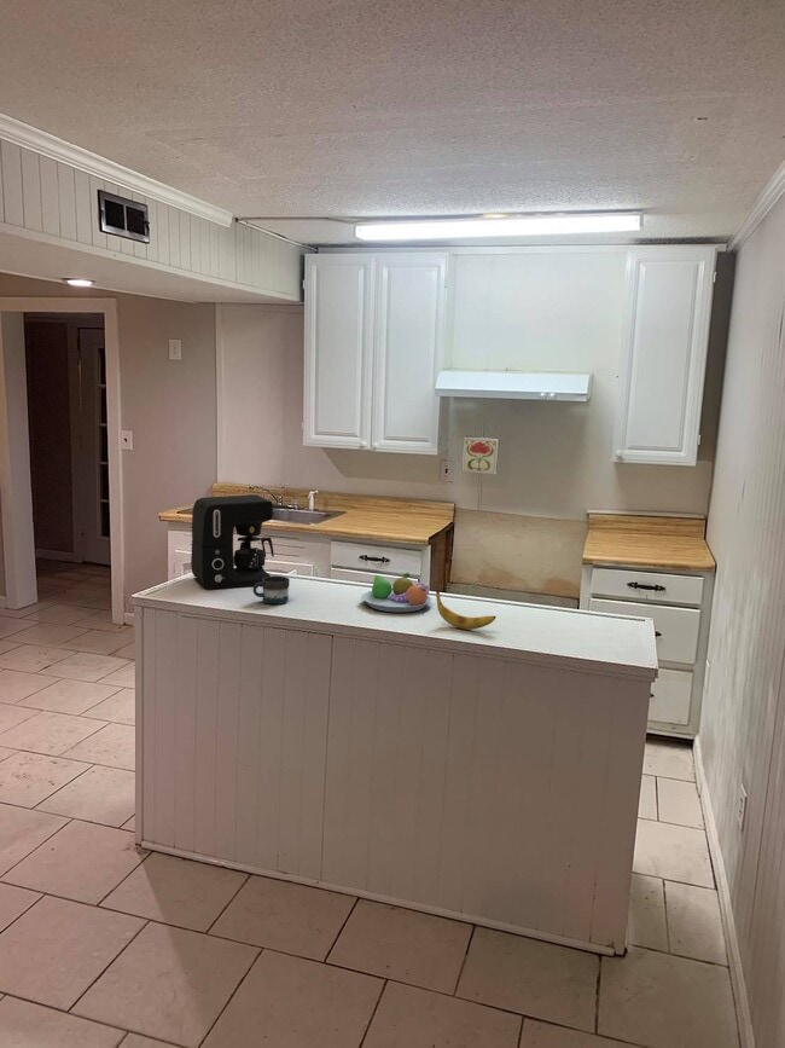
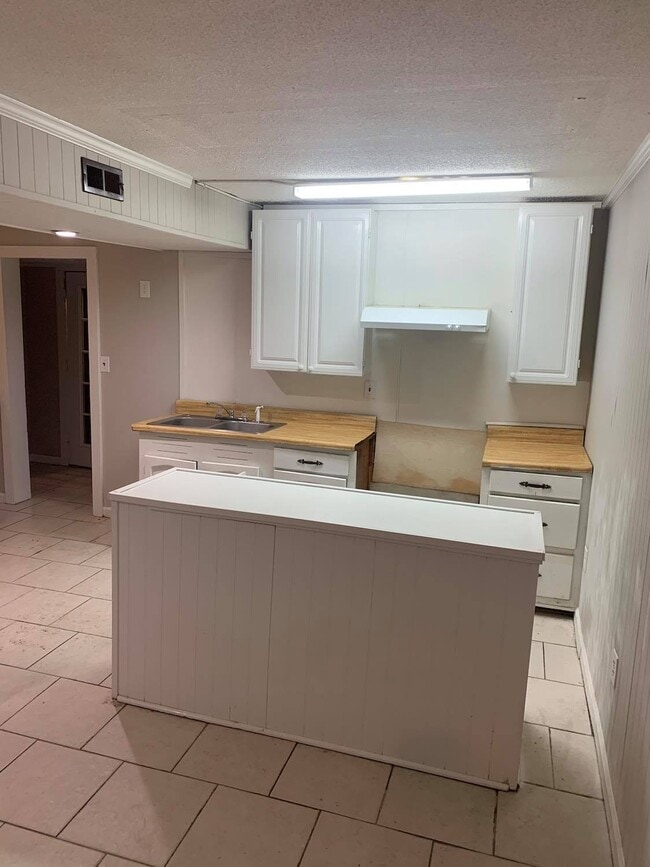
- decorative tile [460,435,501,475]
- coffee maker [190,493,275,590]
- fruit bowl [361,572,432,613]
- banana [435,590,498,631]
- mug [252,575,291,606]
